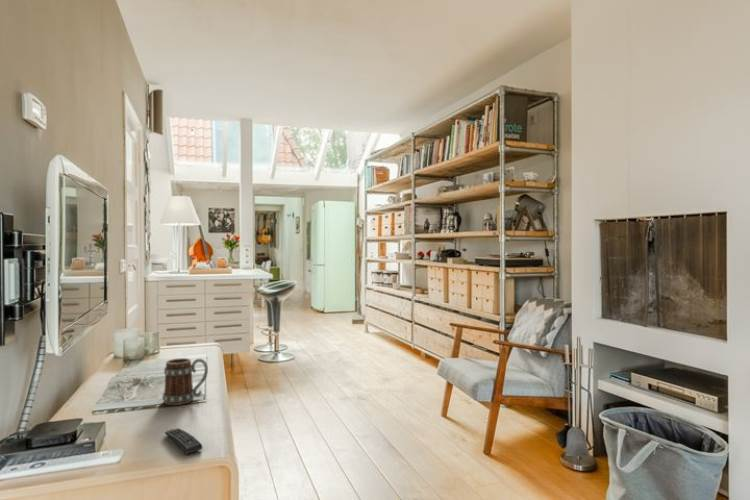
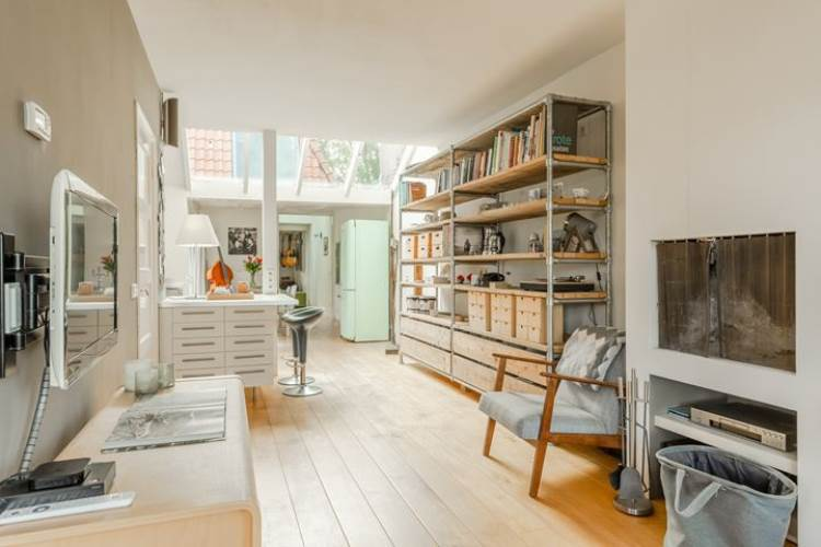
- remote control [164,427,203,455]
- mug [162,357,209,406]
